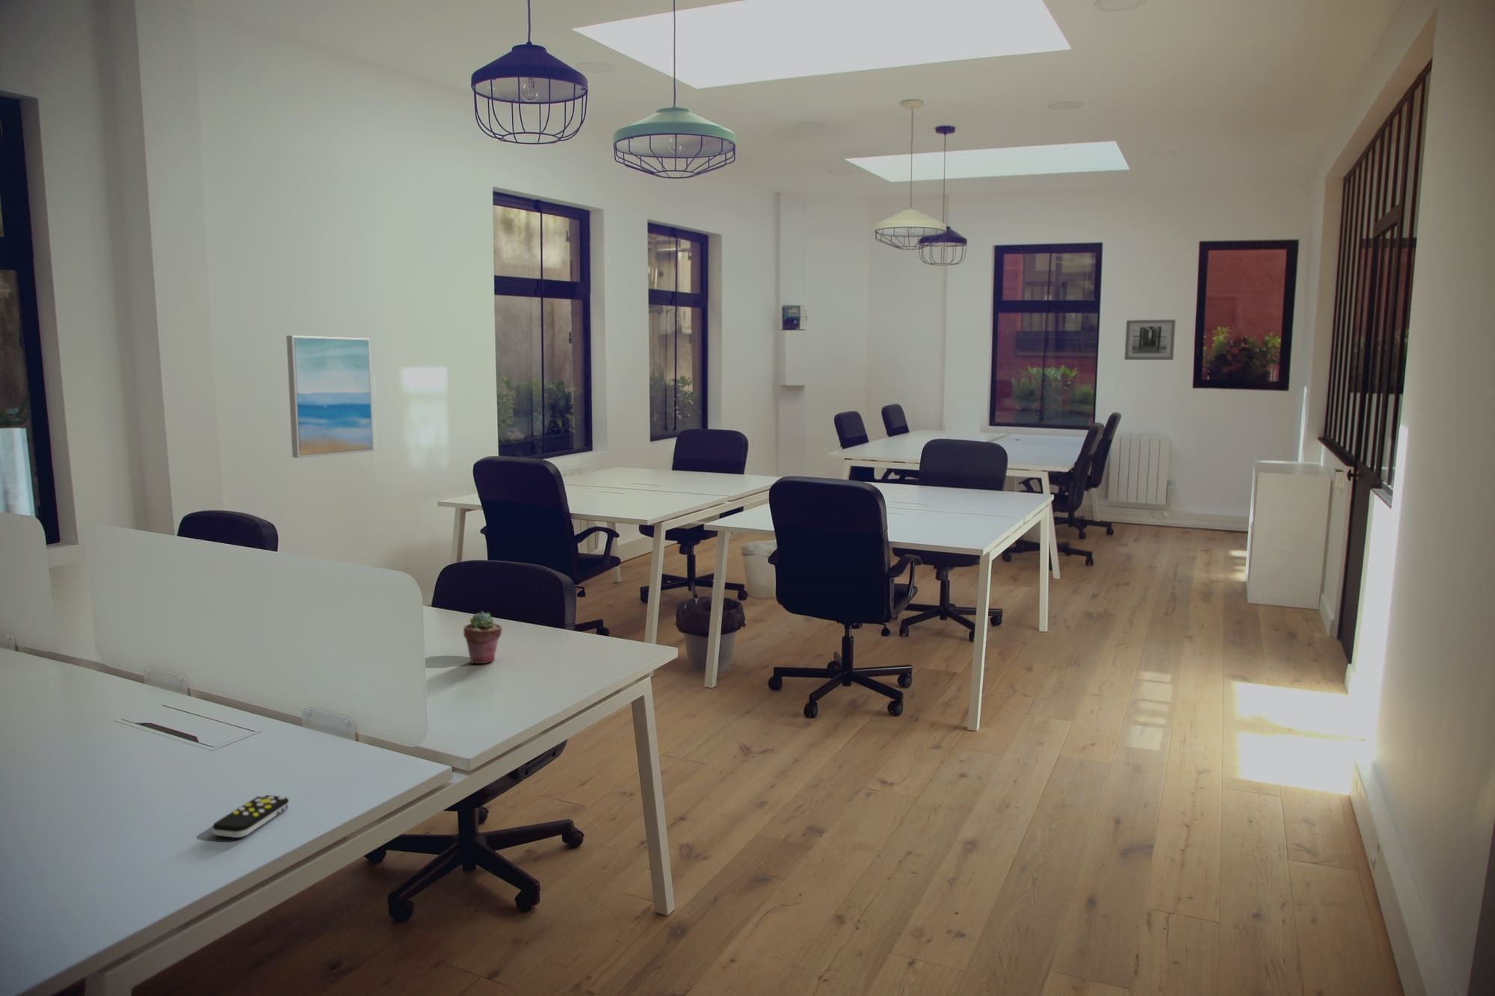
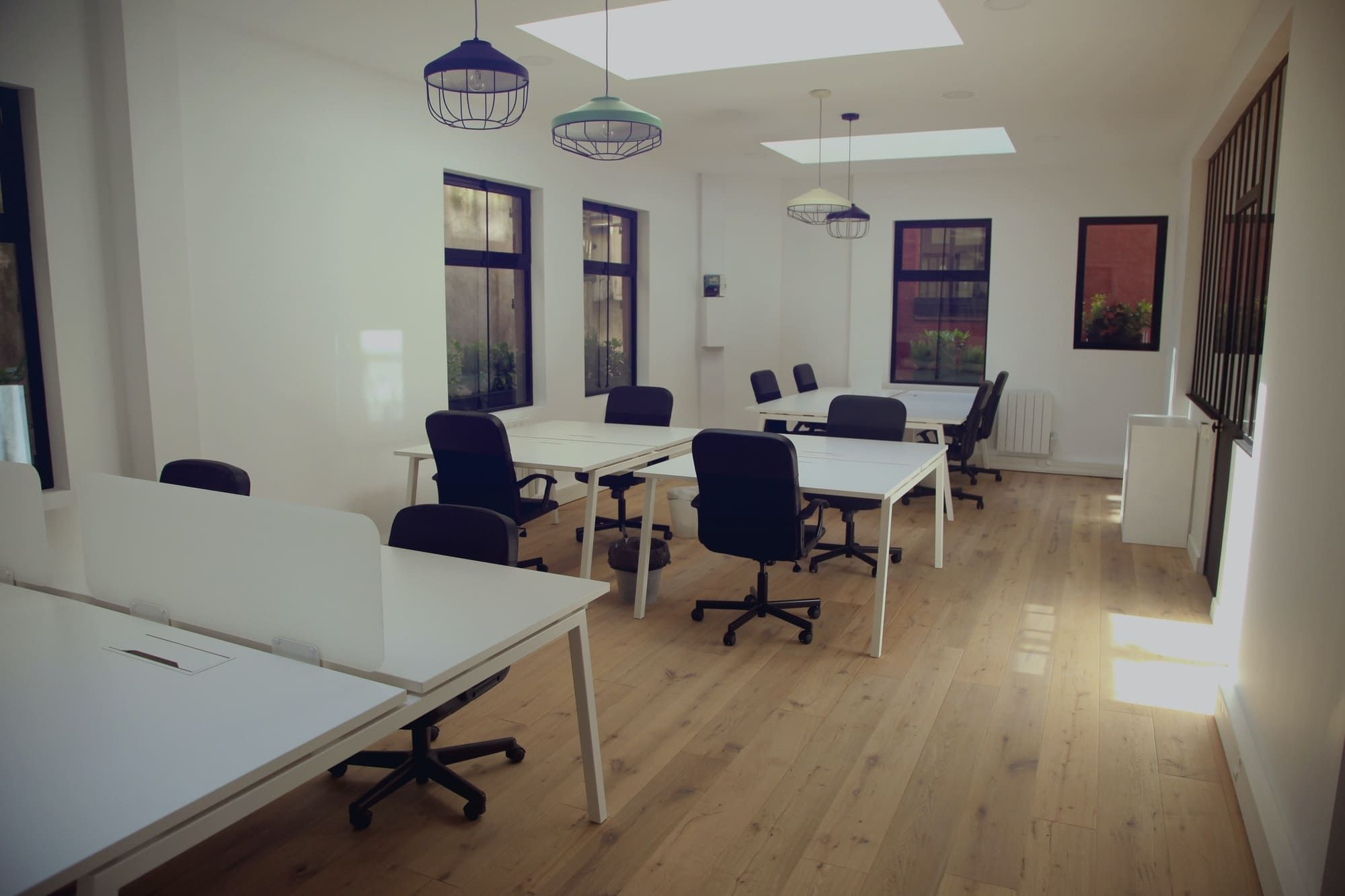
- wall art [286,335,375,459]
- remote control [211,794,290,838]
- wall art [1124,319,1177,361]
- potted succulent [462,611,502,665]
